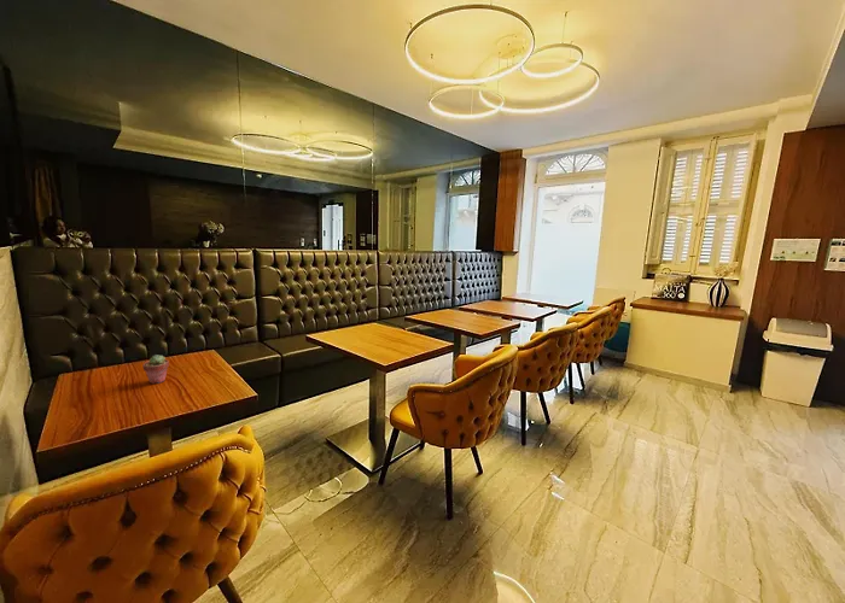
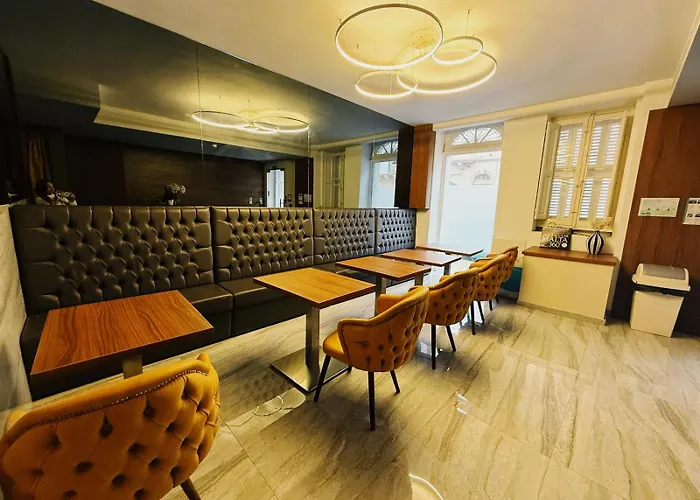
- potted succulent [141,353,170,385]
